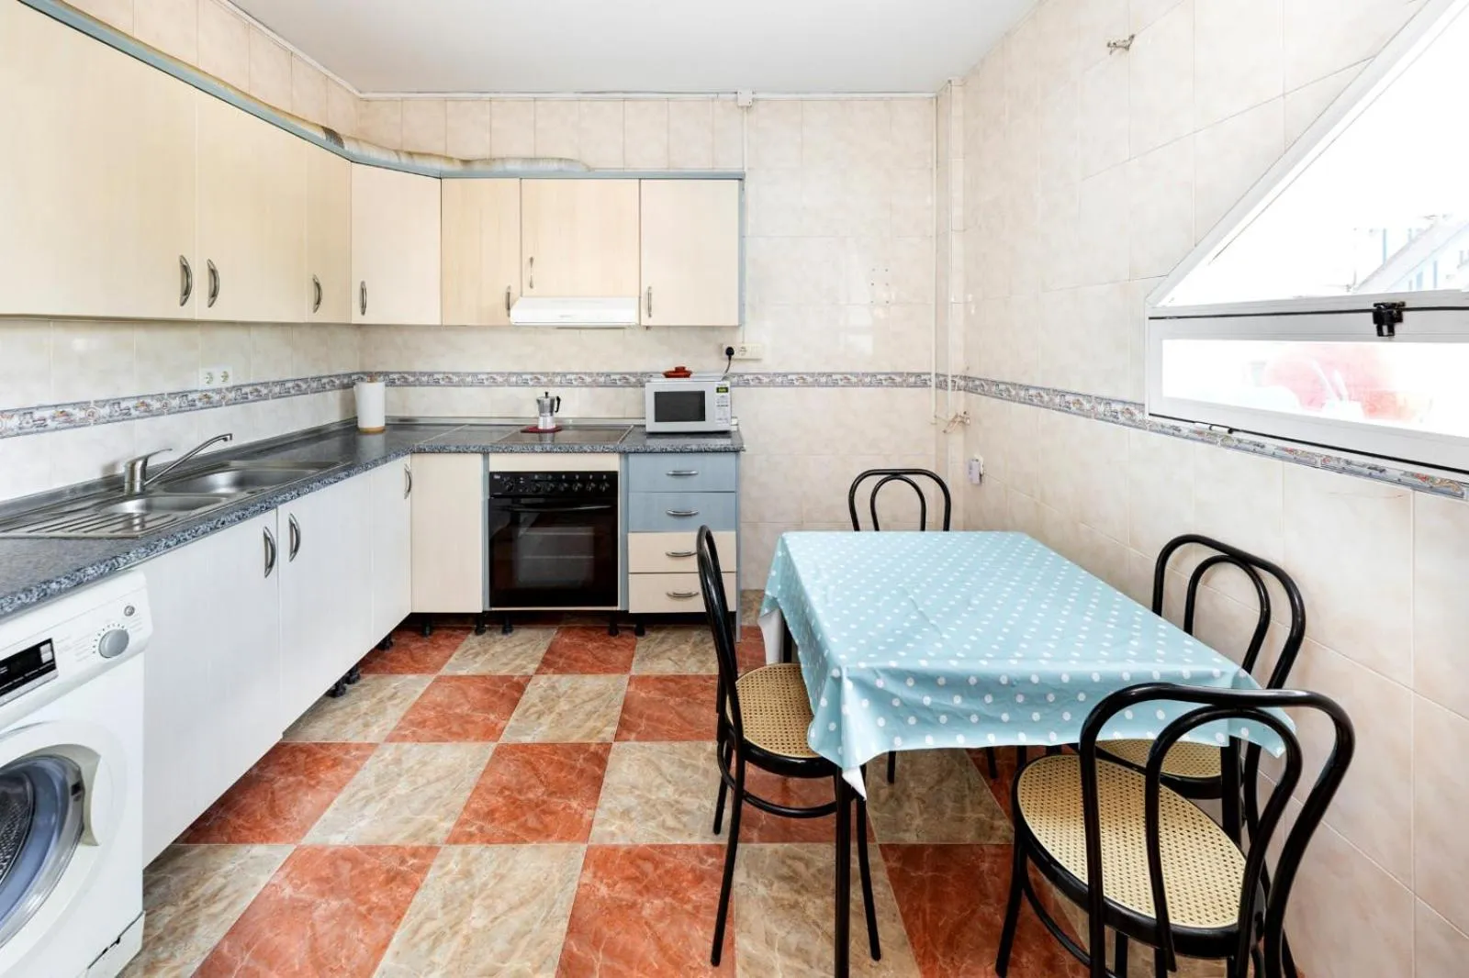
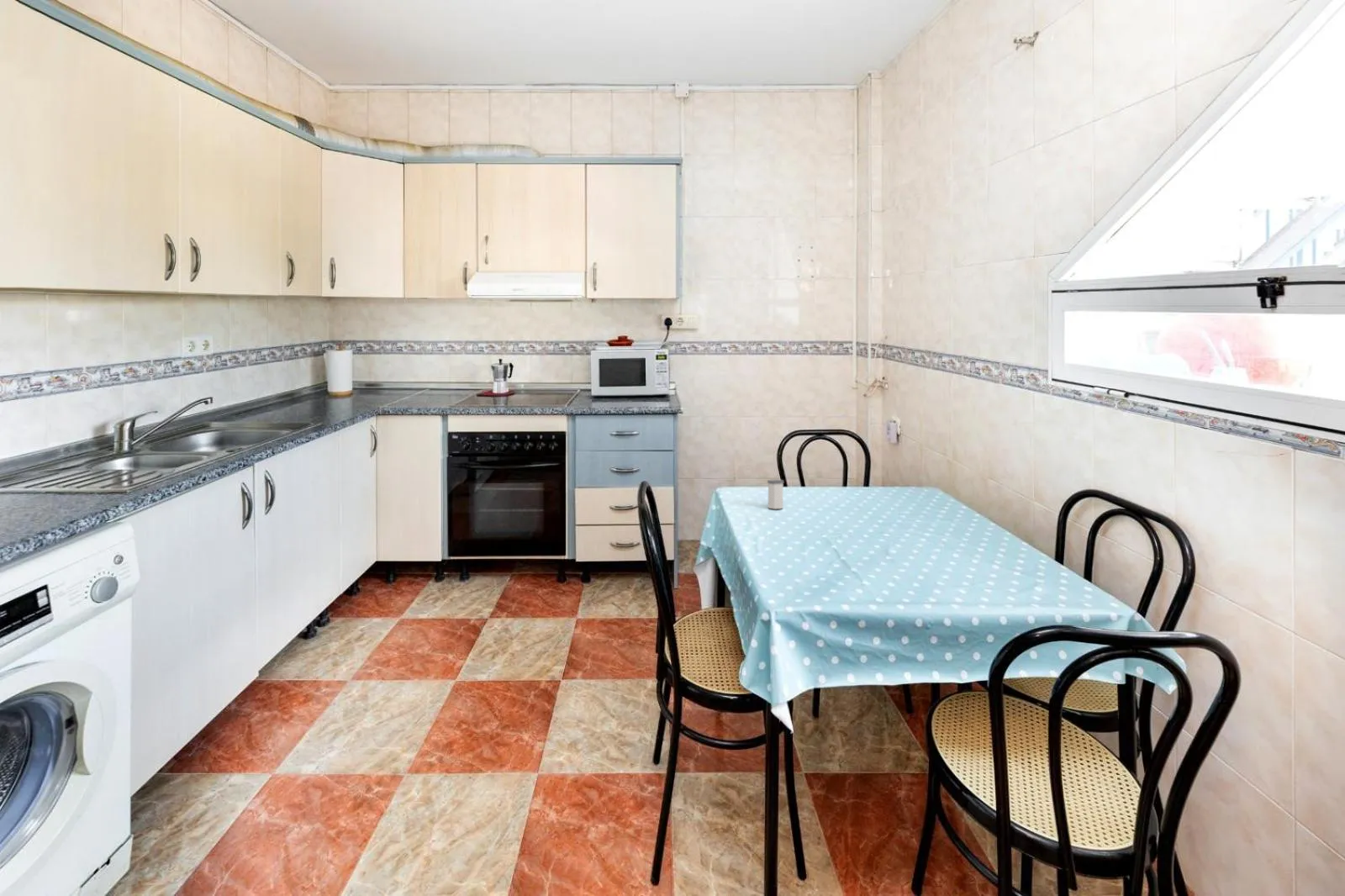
+ salt shaker [767,478,784,510]
